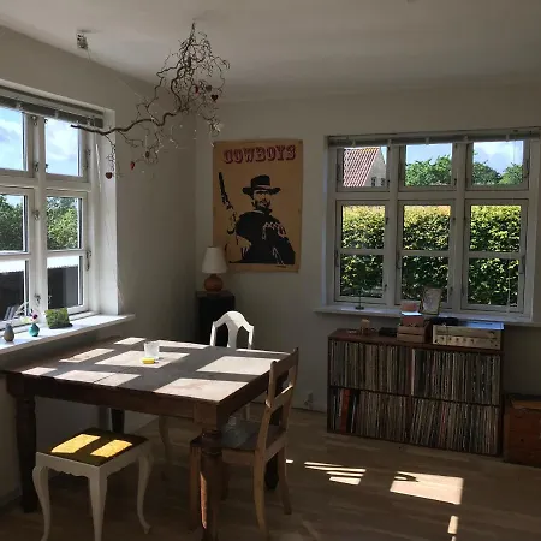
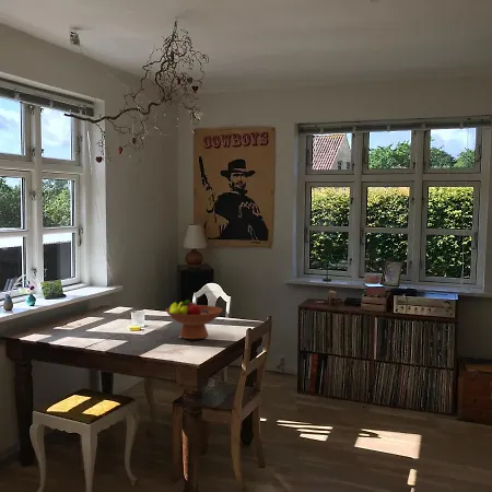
+ fruit bowl [164,298,224,340]
